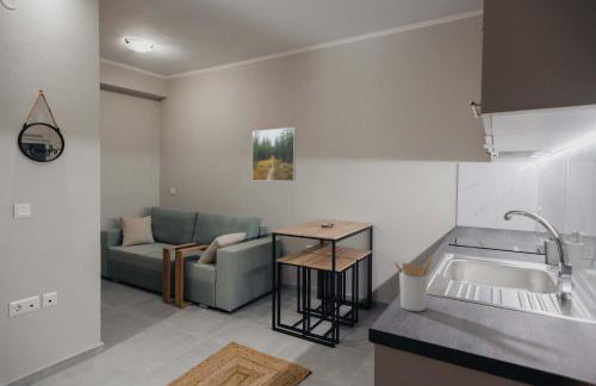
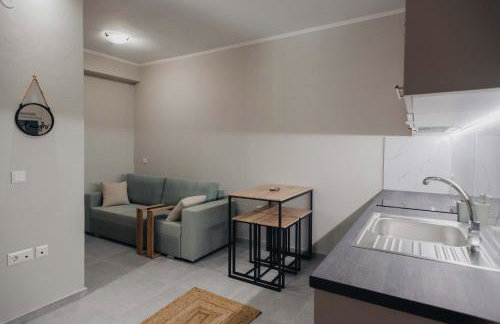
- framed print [252,126,297,182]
- utensil holder [393,256,433,312]
